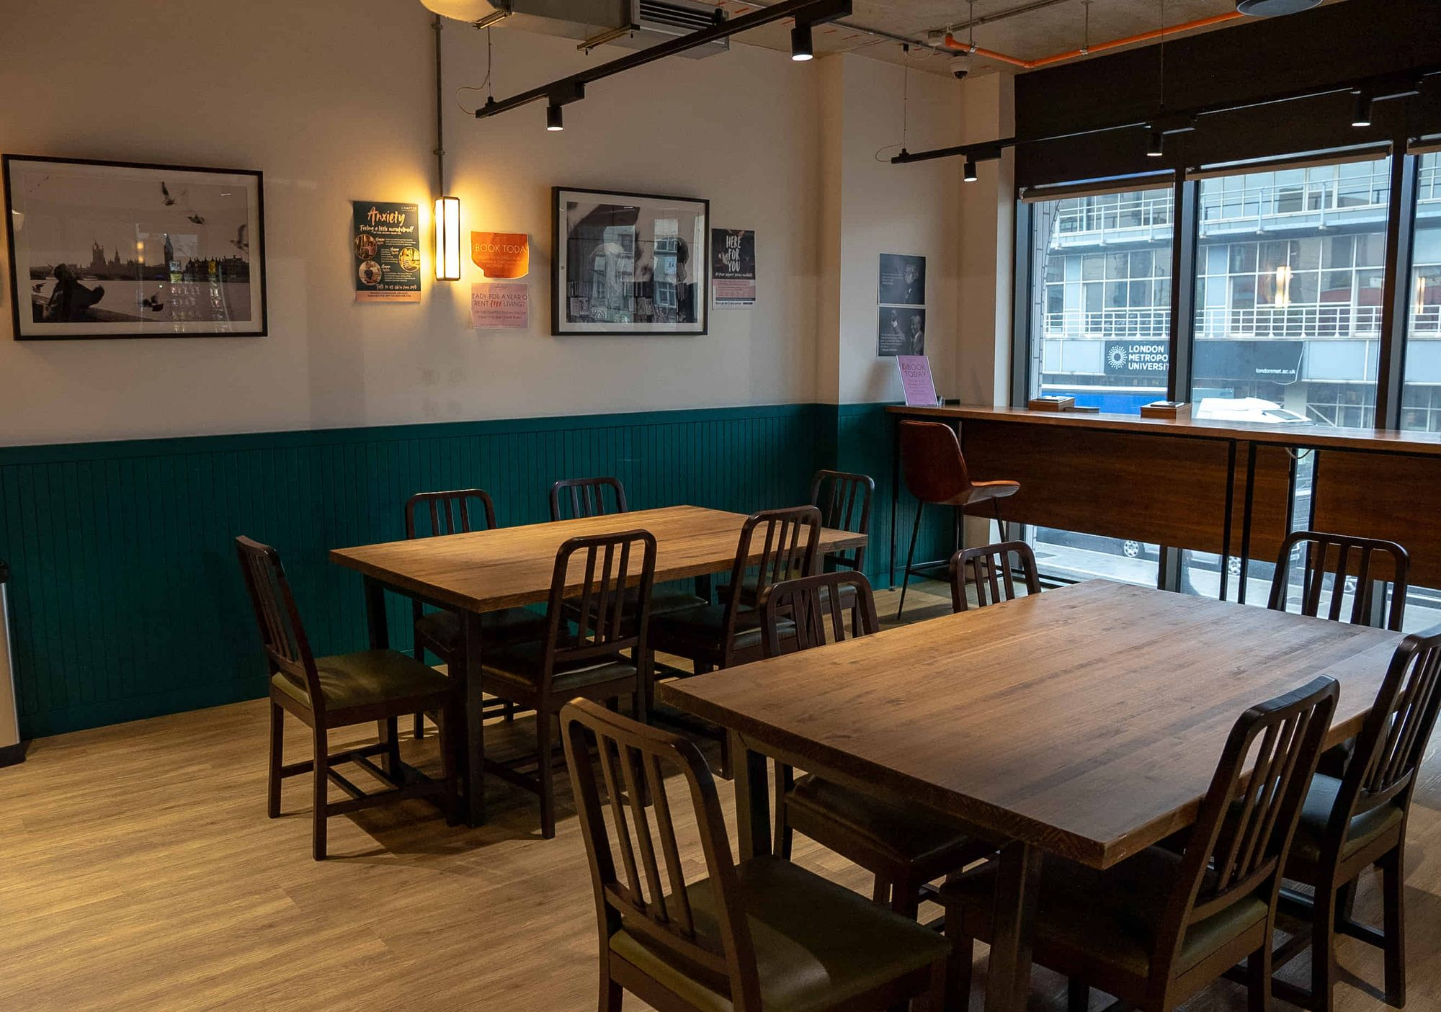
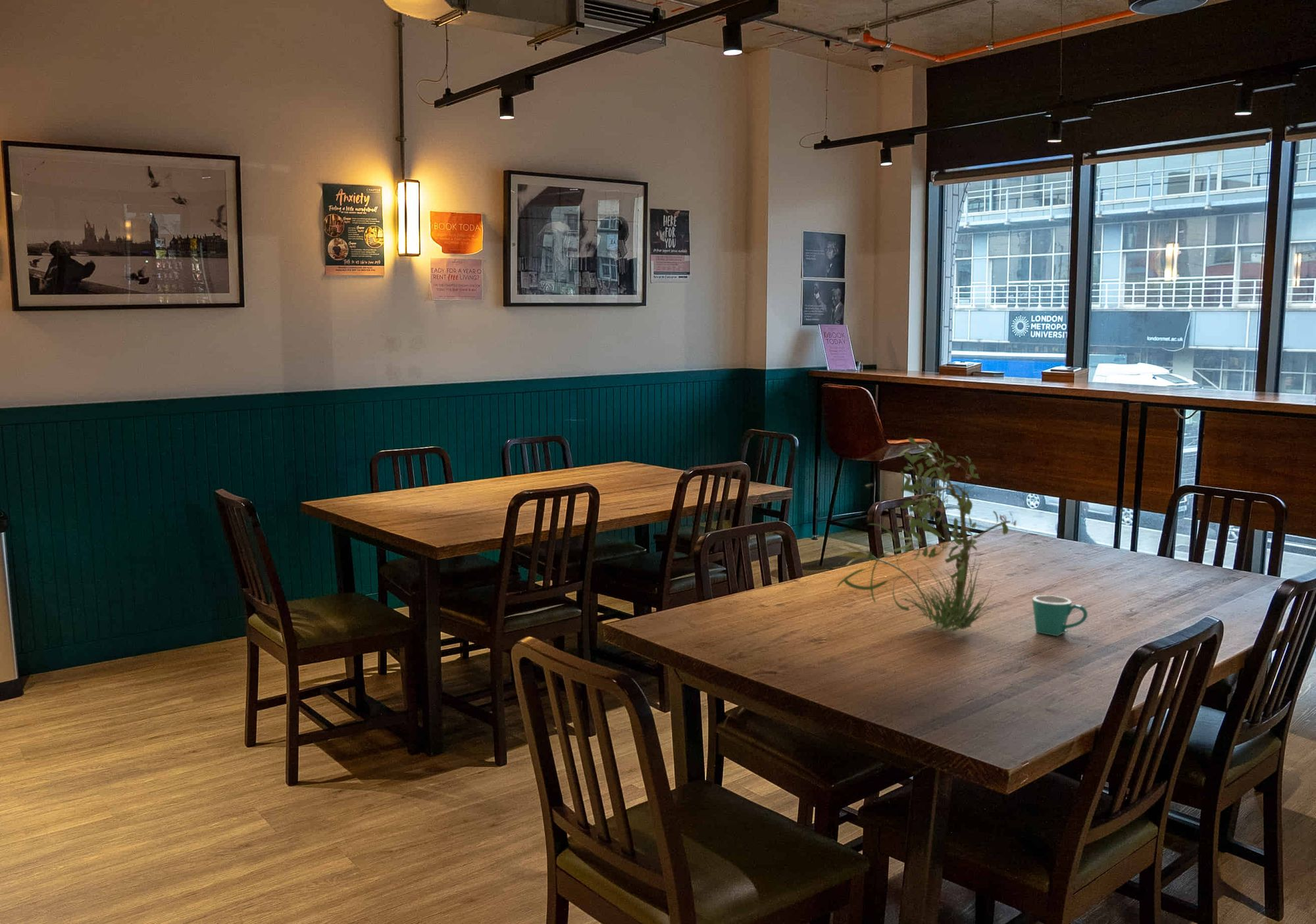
+ mug [1032,595,1088,637]
+ plant [822,437,1017,632]
